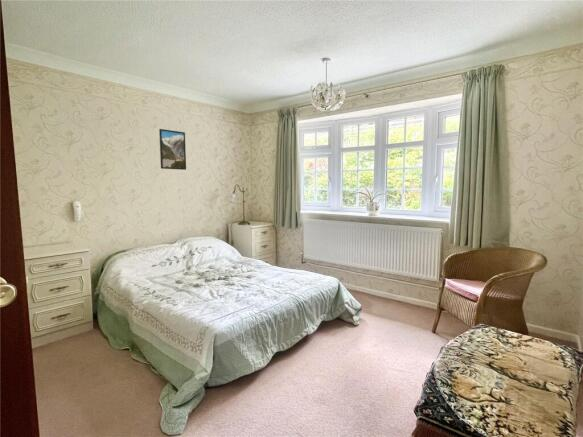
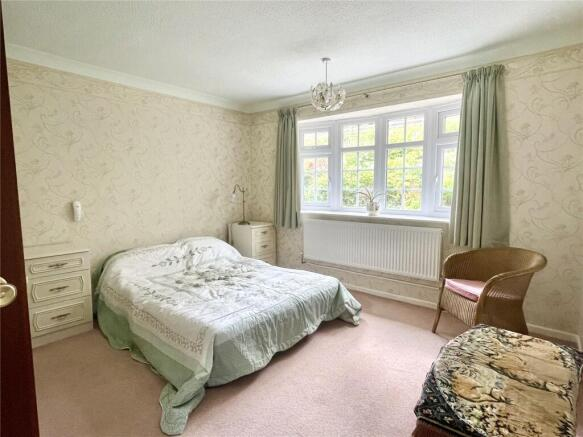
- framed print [158,128,187,171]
